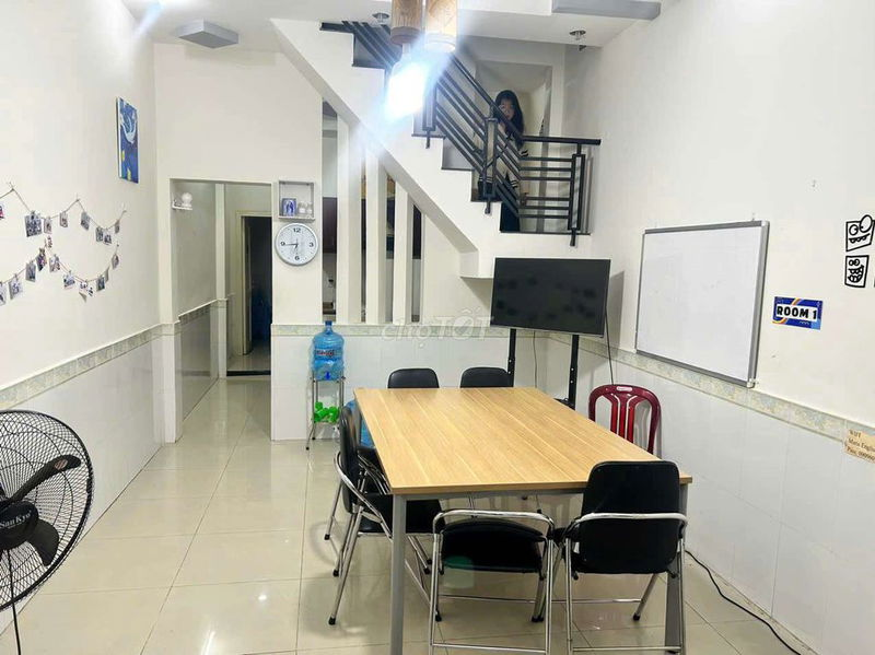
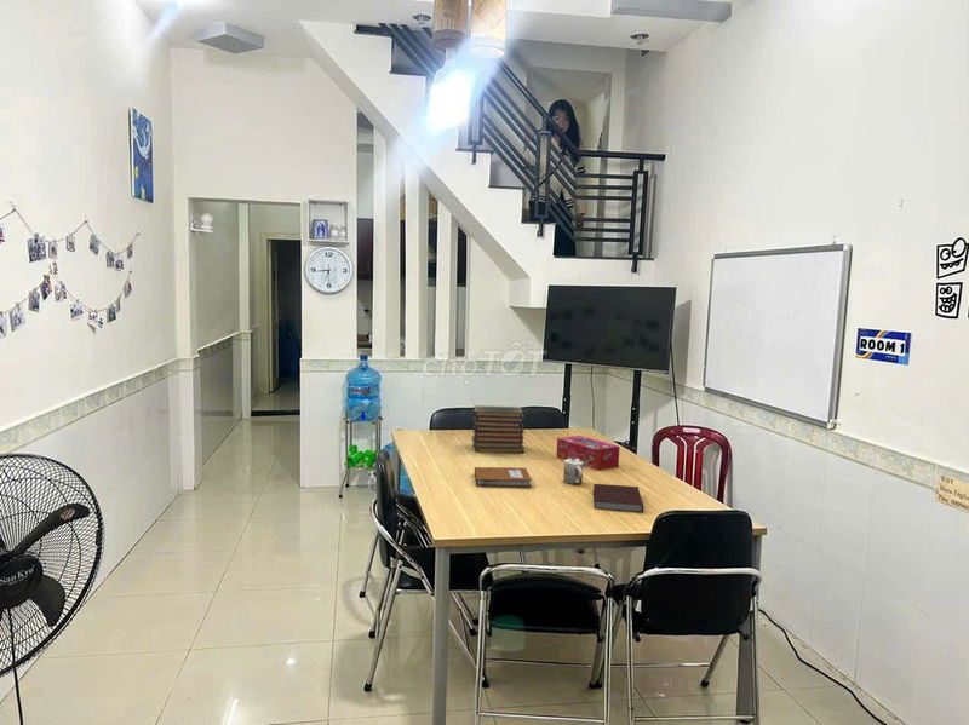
+ book stack [471,404,526,454]
+ mug [562,459,584,485]
+ notebook [592,483,644,513]
+ tissue box [556,435,620,471]
+ notebook [474,466,533,489]
